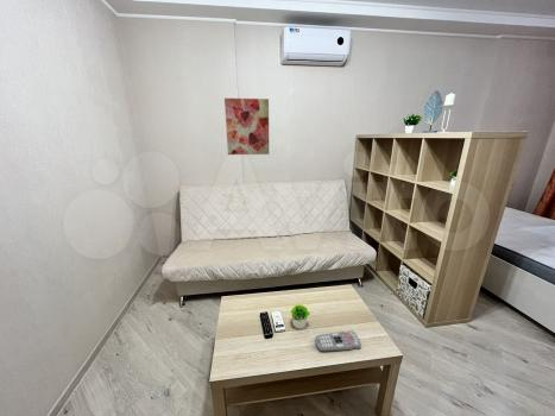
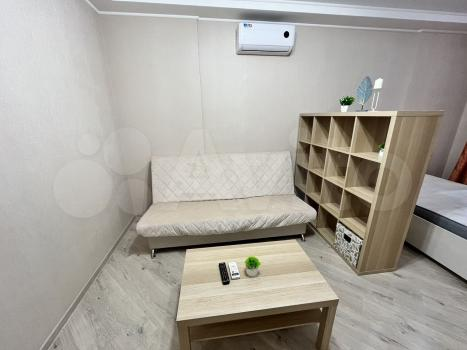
- remote control [314,329,362,353]
- wall art [223,97,270,156]
